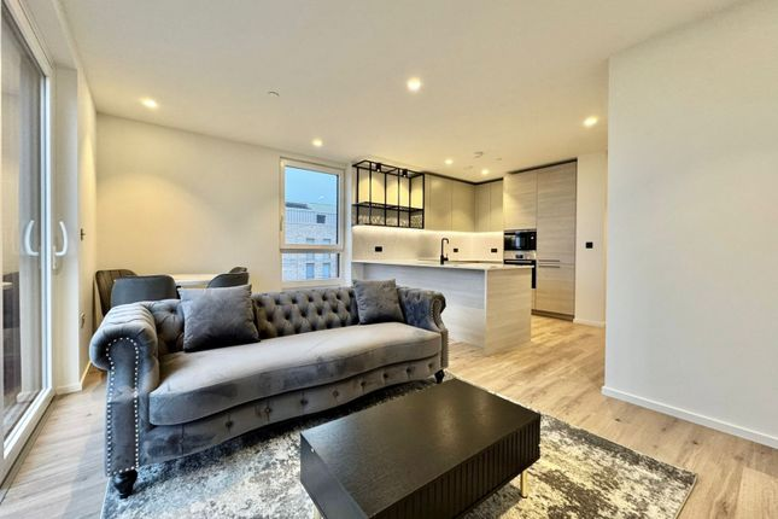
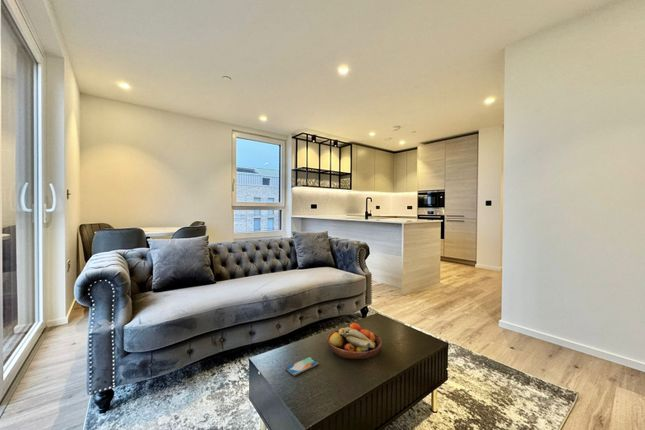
+ fruit bowl [326,322,383,360]
+ smartphone [284,356,320,376]
